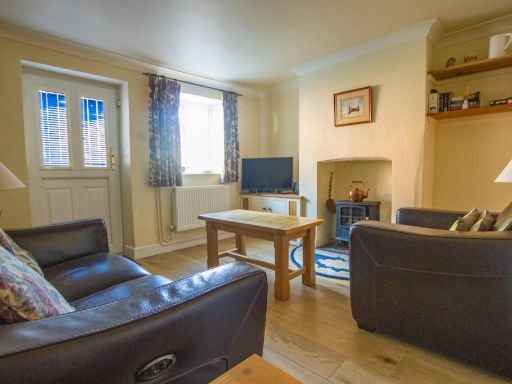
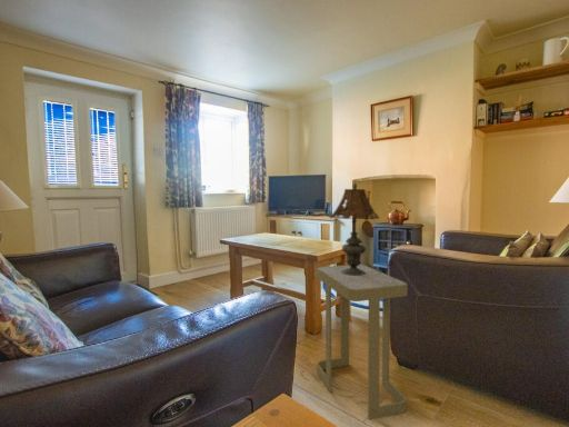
+ side table [316,264,409,421]
+ table lamp [318,181,381,276]
